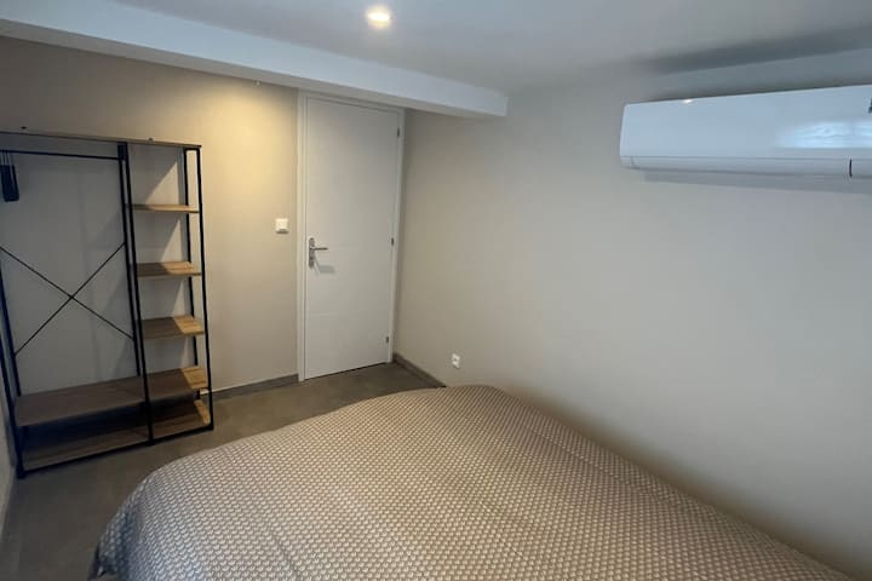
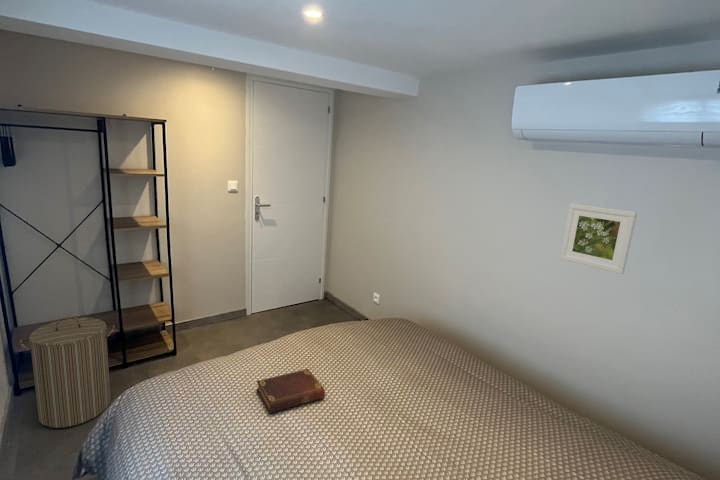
+ laundry hamper [19,316,116,429]
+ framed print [559,203,638,275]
+ book [255,368,326,414]
